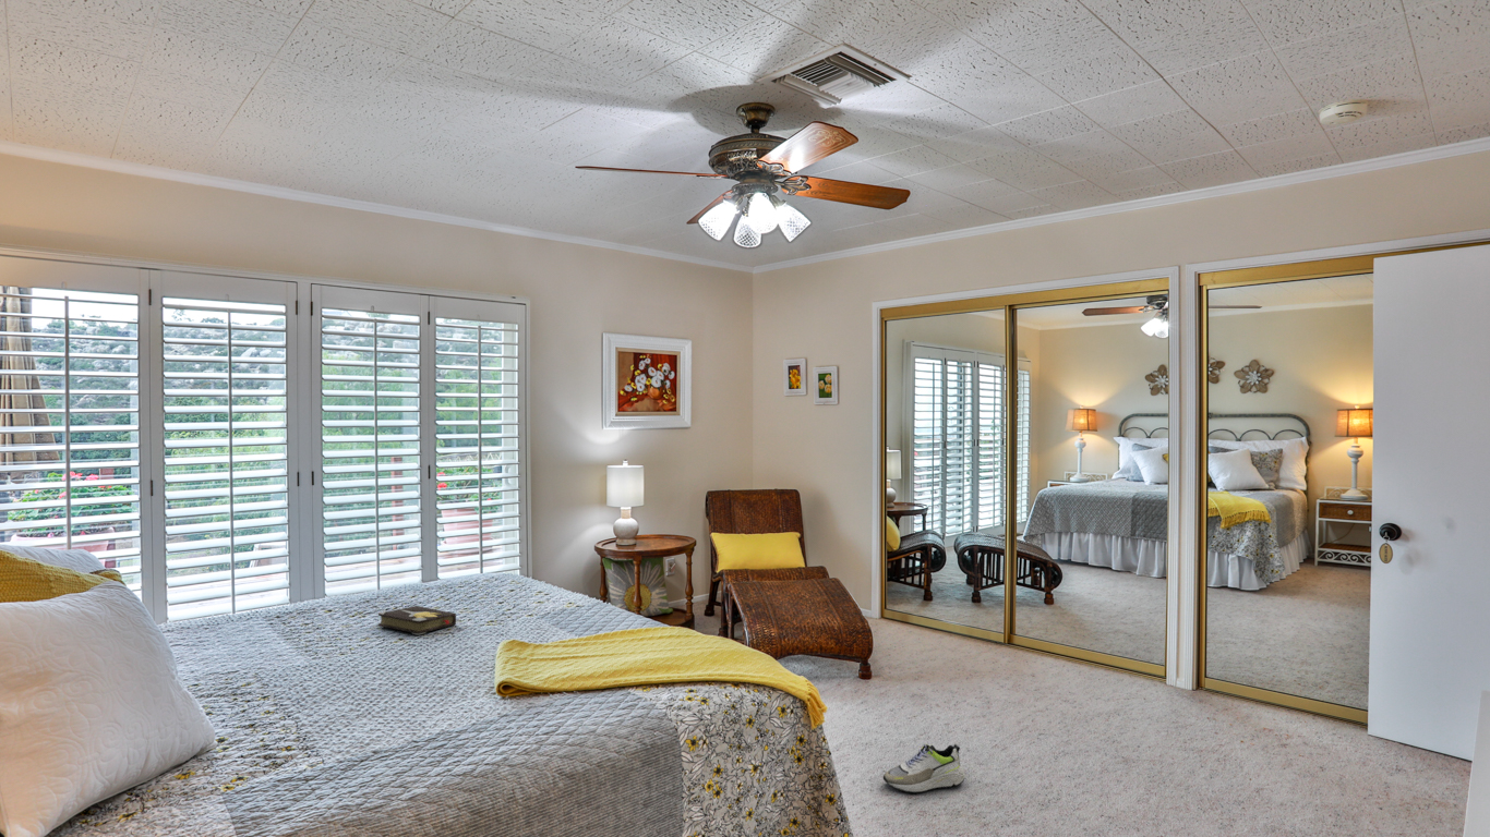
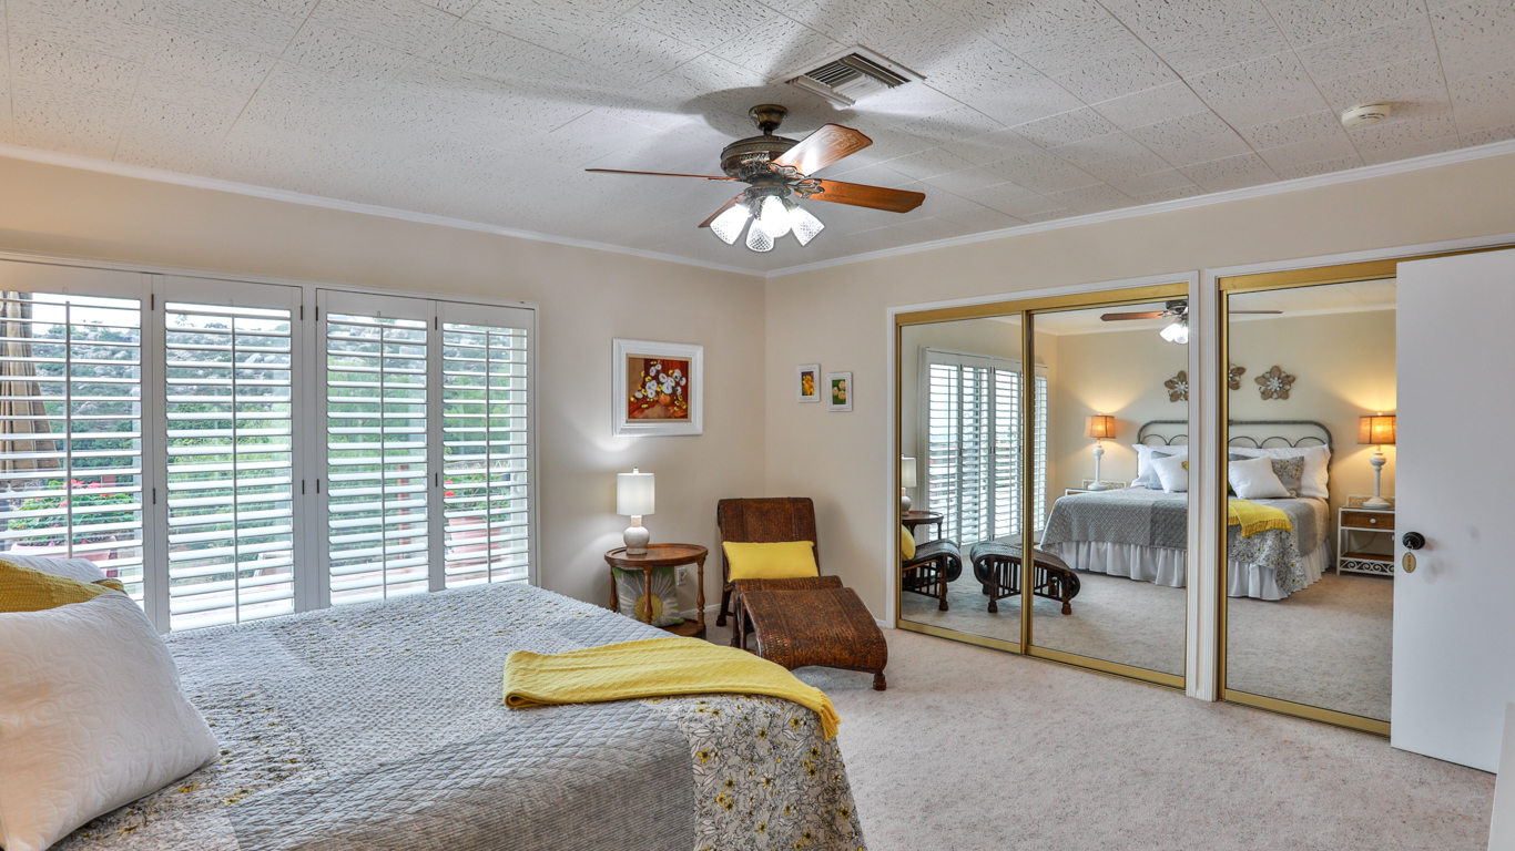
- hardback book [376,605,457,636]
- shoe [882,742,965,794]
